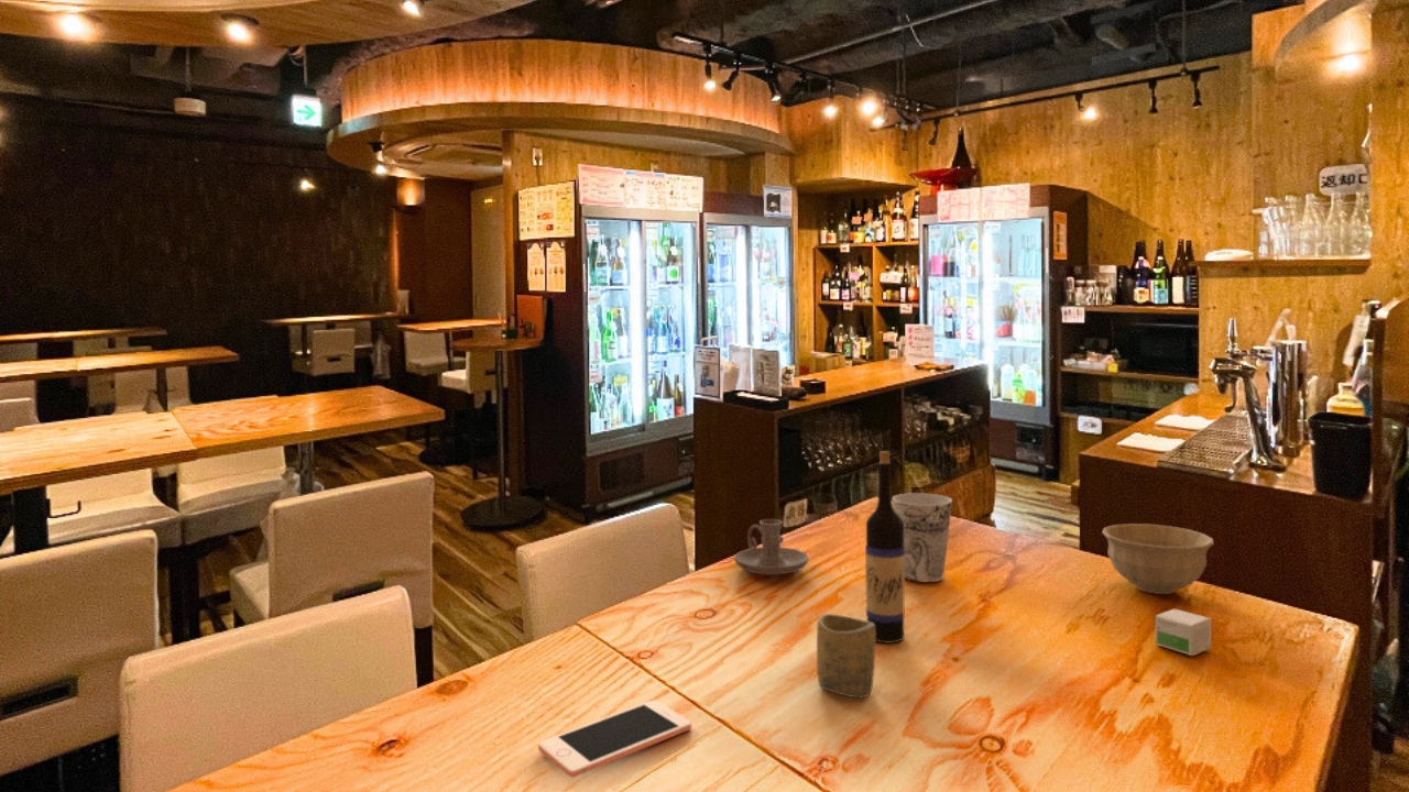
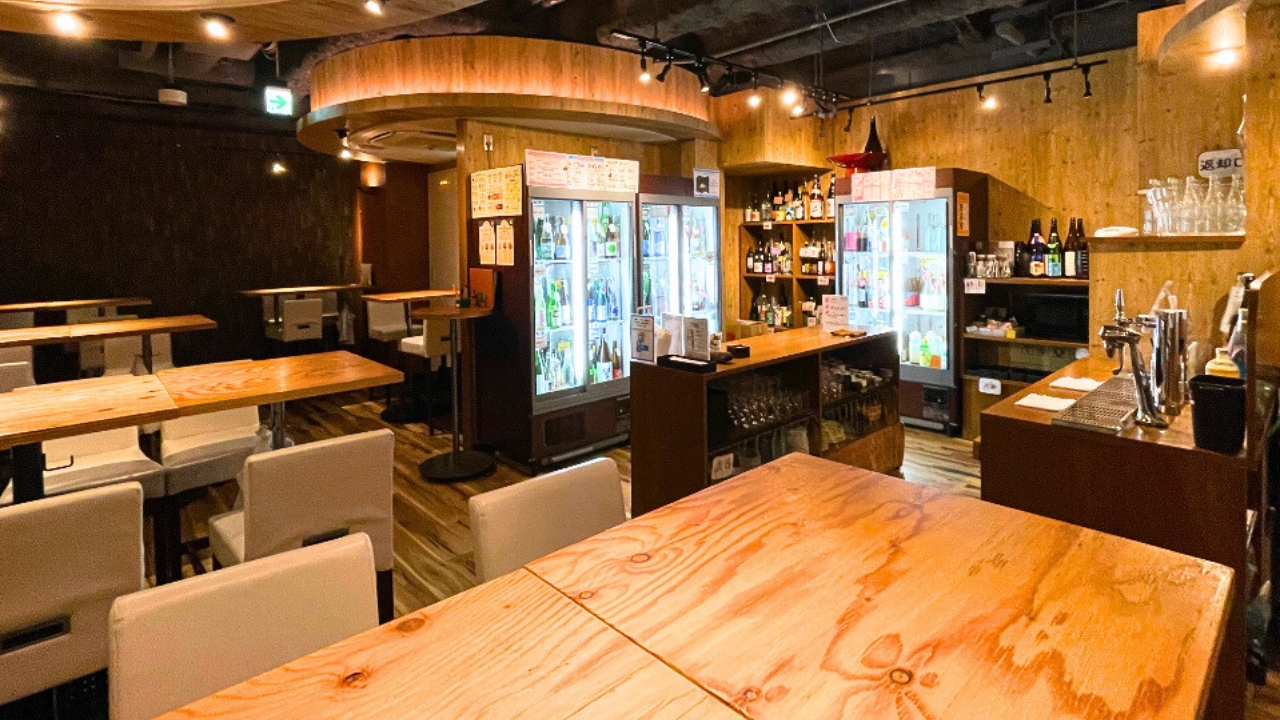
- candle holder [733,518,810,575]
- cup [892,492,953,583]
- cup [816,613,876,698]
- small box [1154,607,1212,657]
- bowl [1101,522,1214,595]
- cell phone [537,700,692,779]
- wine bottle [864,450,906,644]
